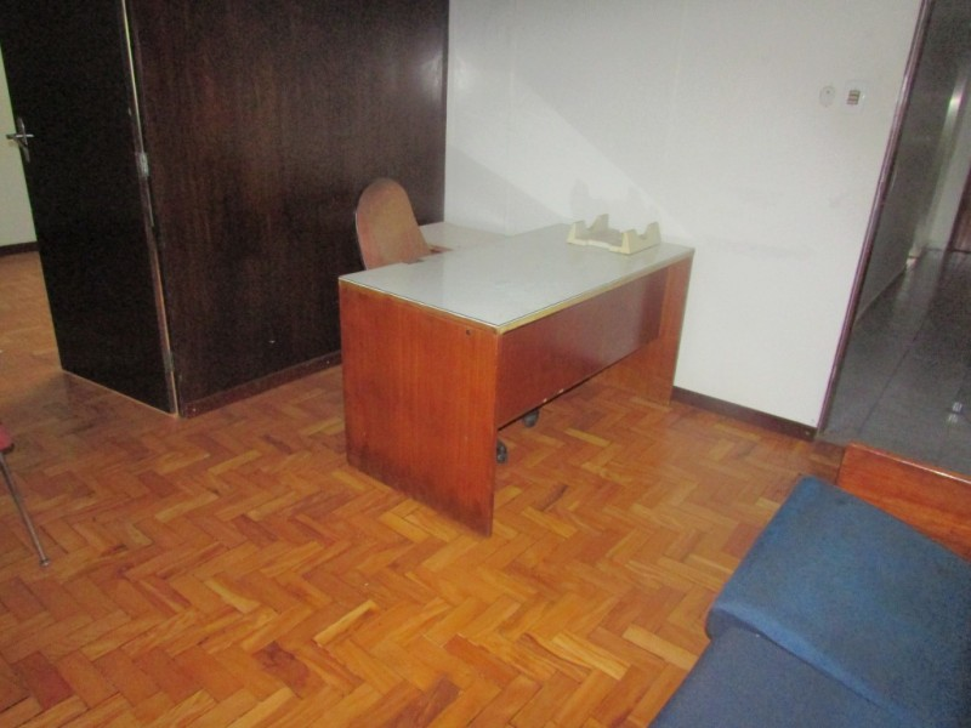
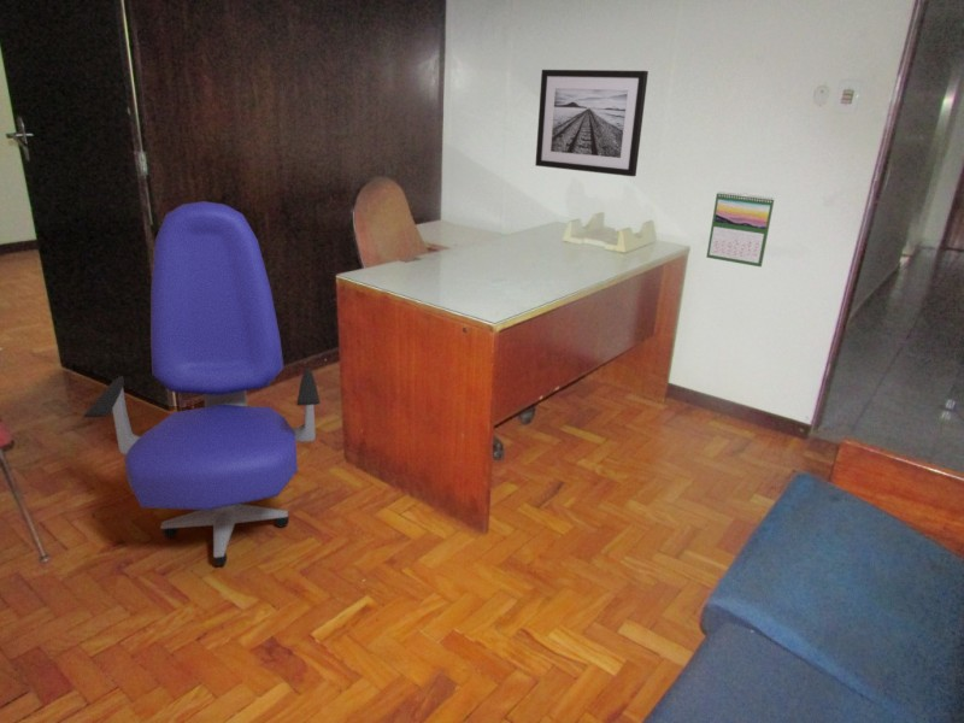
+ office chair [82,200,322,566]
+ wall art [534,69,649,177]
+ calendar [705,190,776,269]
